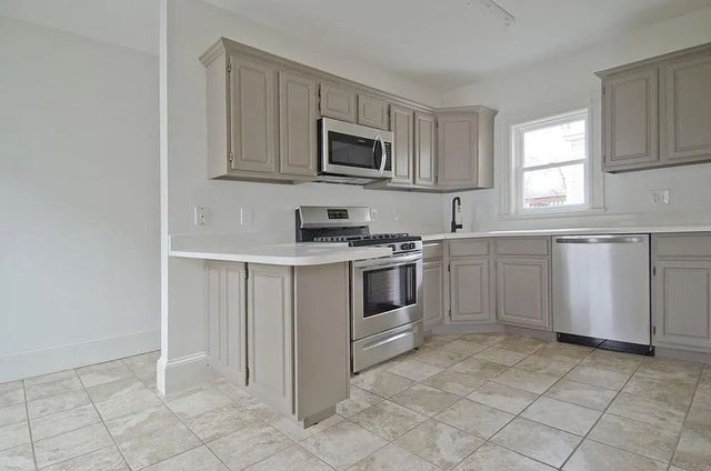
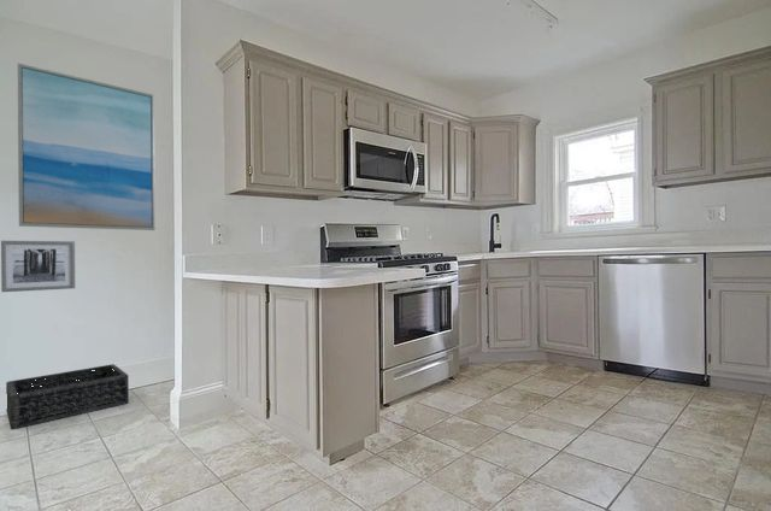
+ basket [5,363,130,430]
+ wall art [16,61,157,231]
+ wall art [0,240,76,293]
